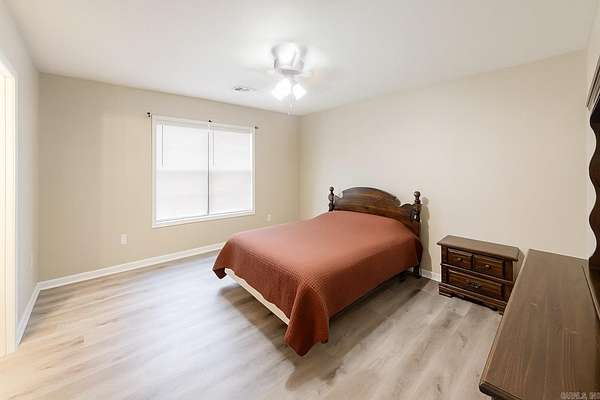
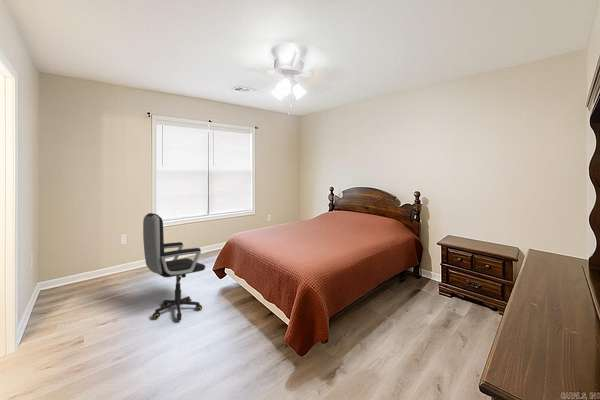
+ office chair [142,212,206,322]
